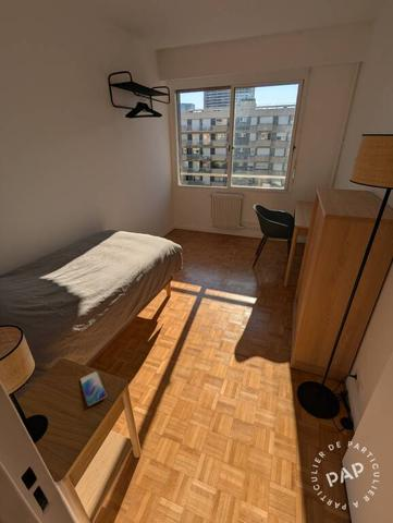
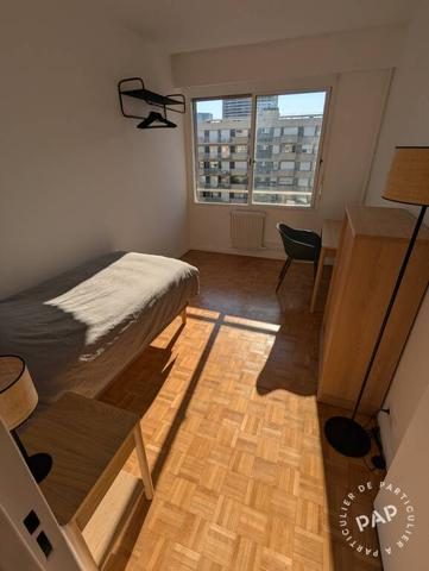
- smartphone [78,370,108,408]
